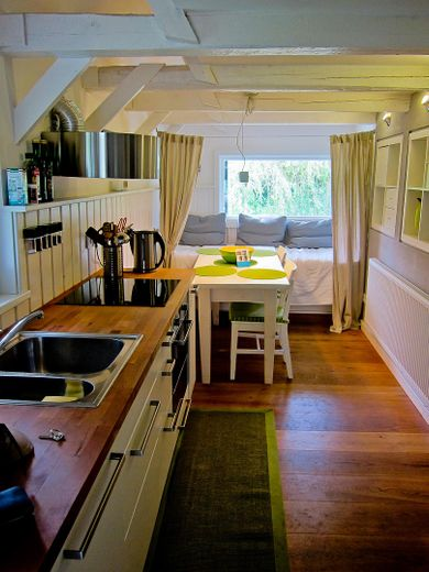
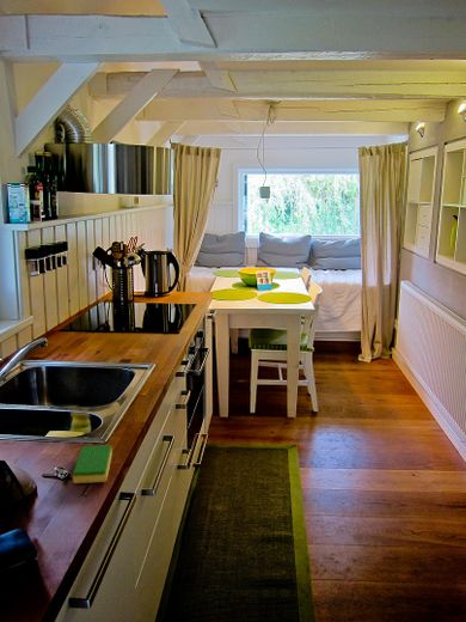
+ dish sponge [72,444,114,484]
